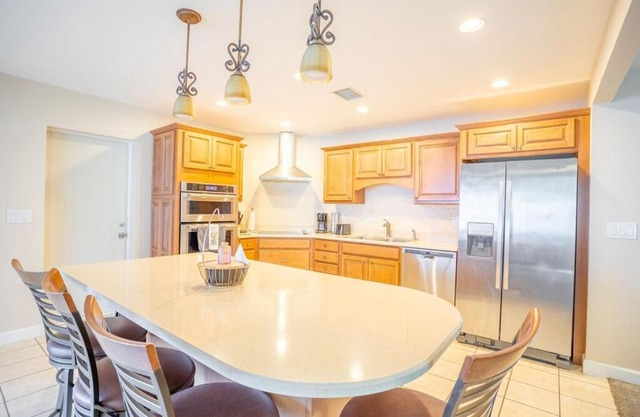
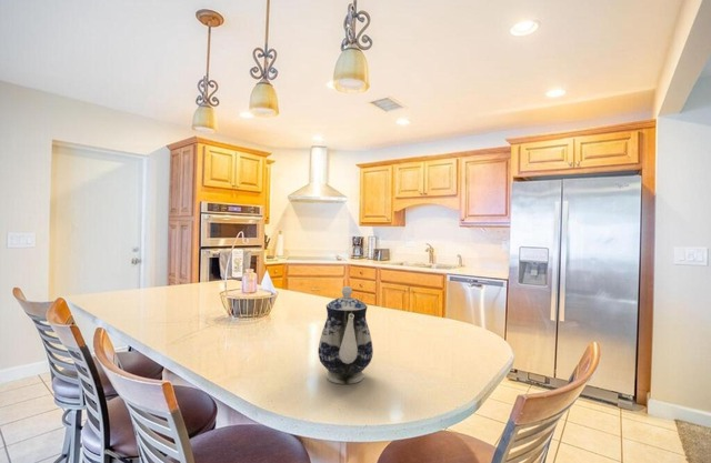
+ teapot [317,285,374,385]
